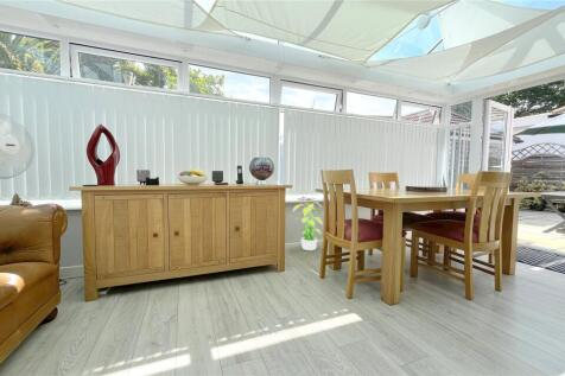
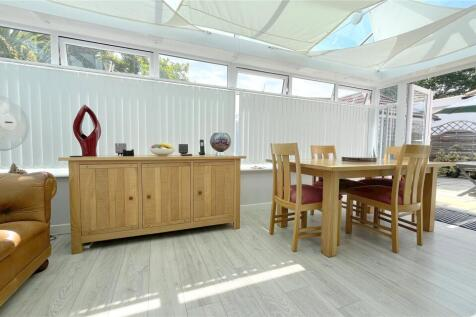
- potted plant [291,202,324,251]
